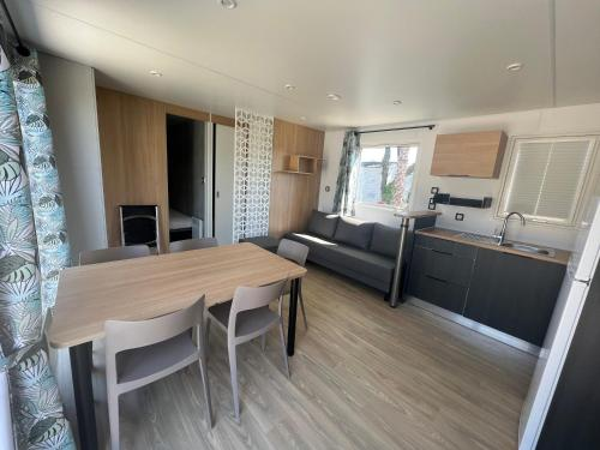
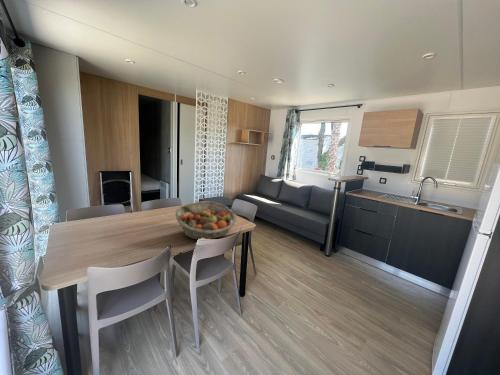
+ fruit basket [175,200,237,241]
